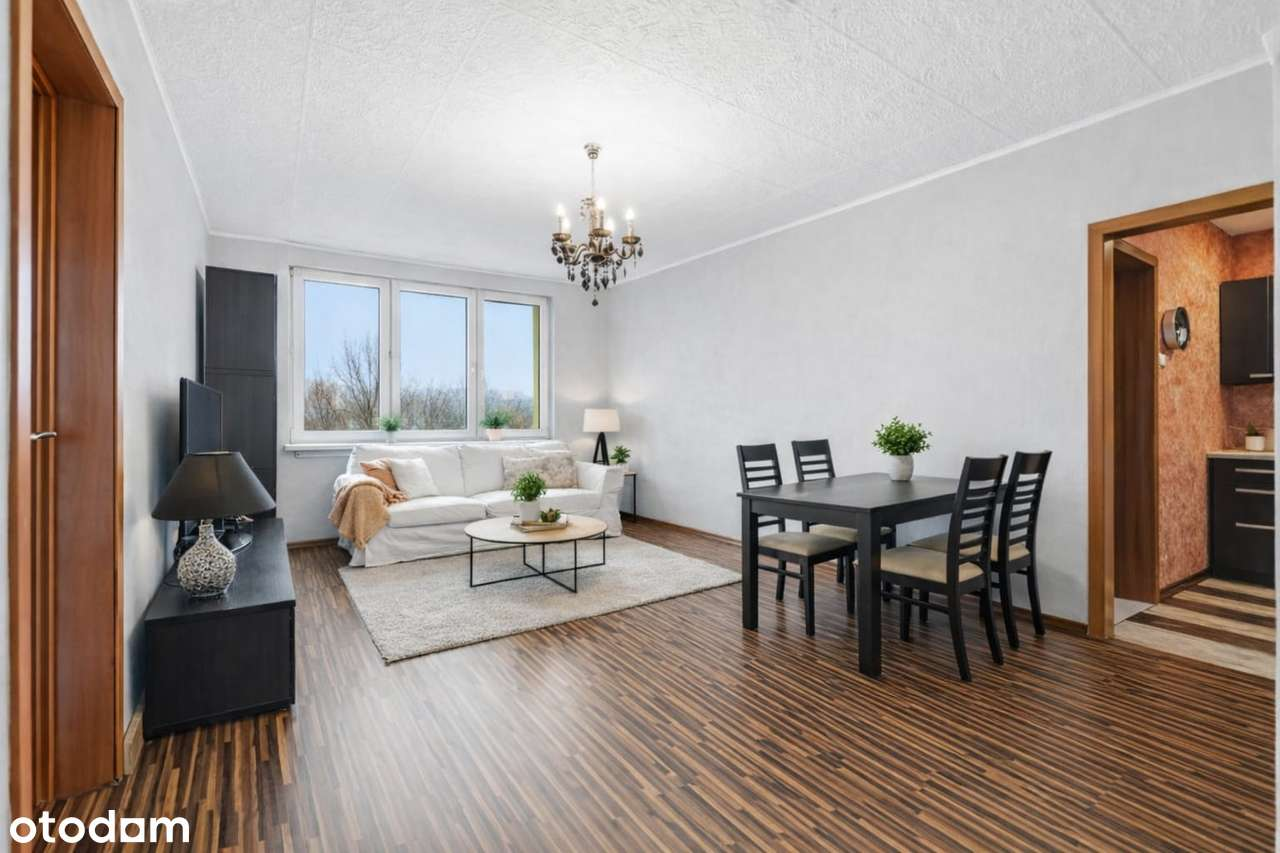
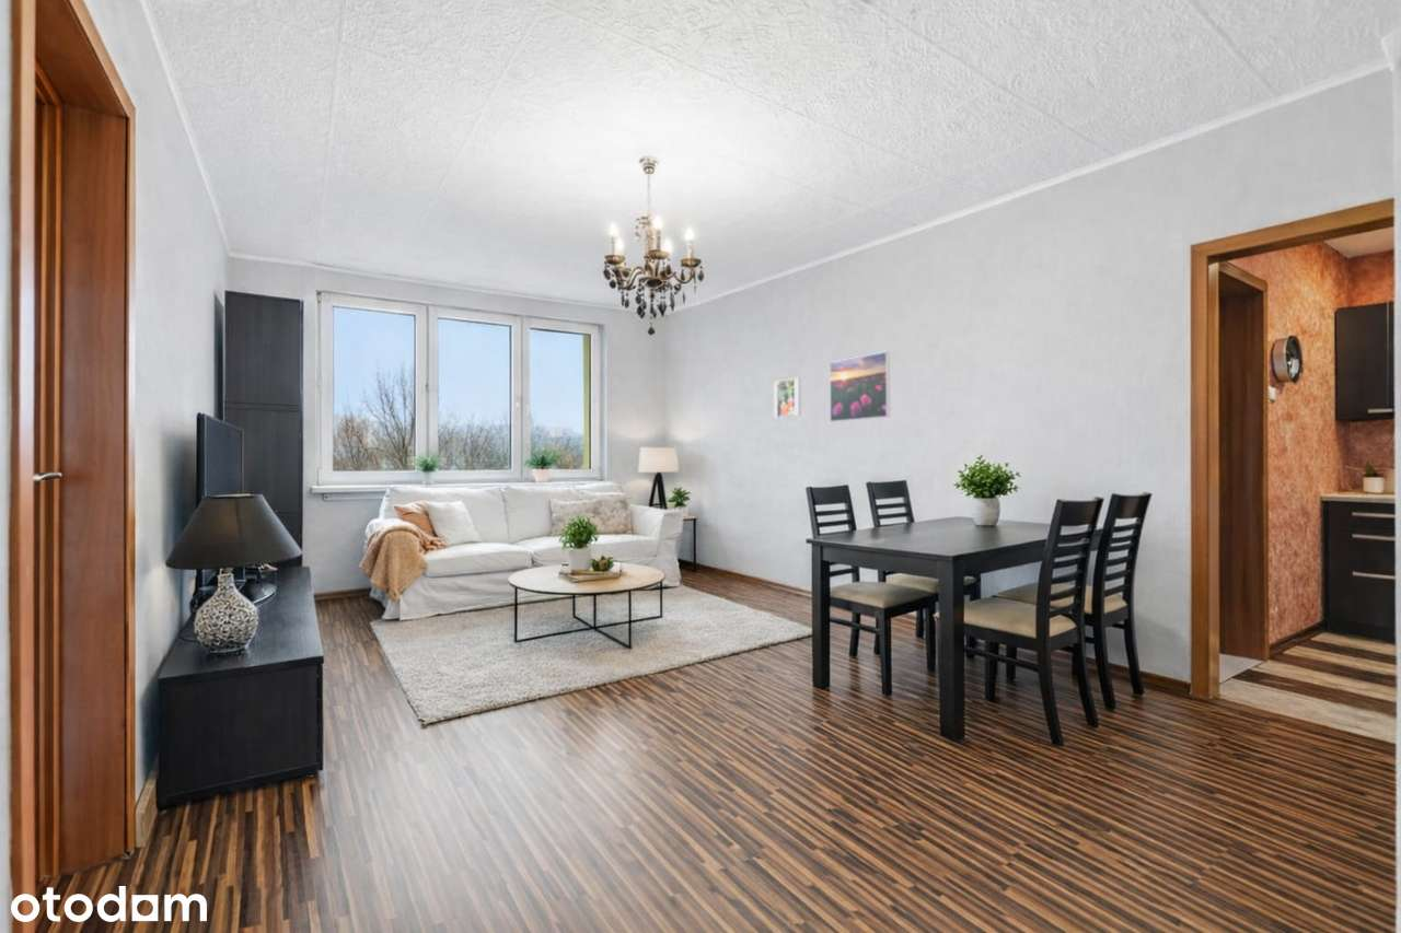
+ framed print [773,376,802,419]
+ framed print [829,351,891,423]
